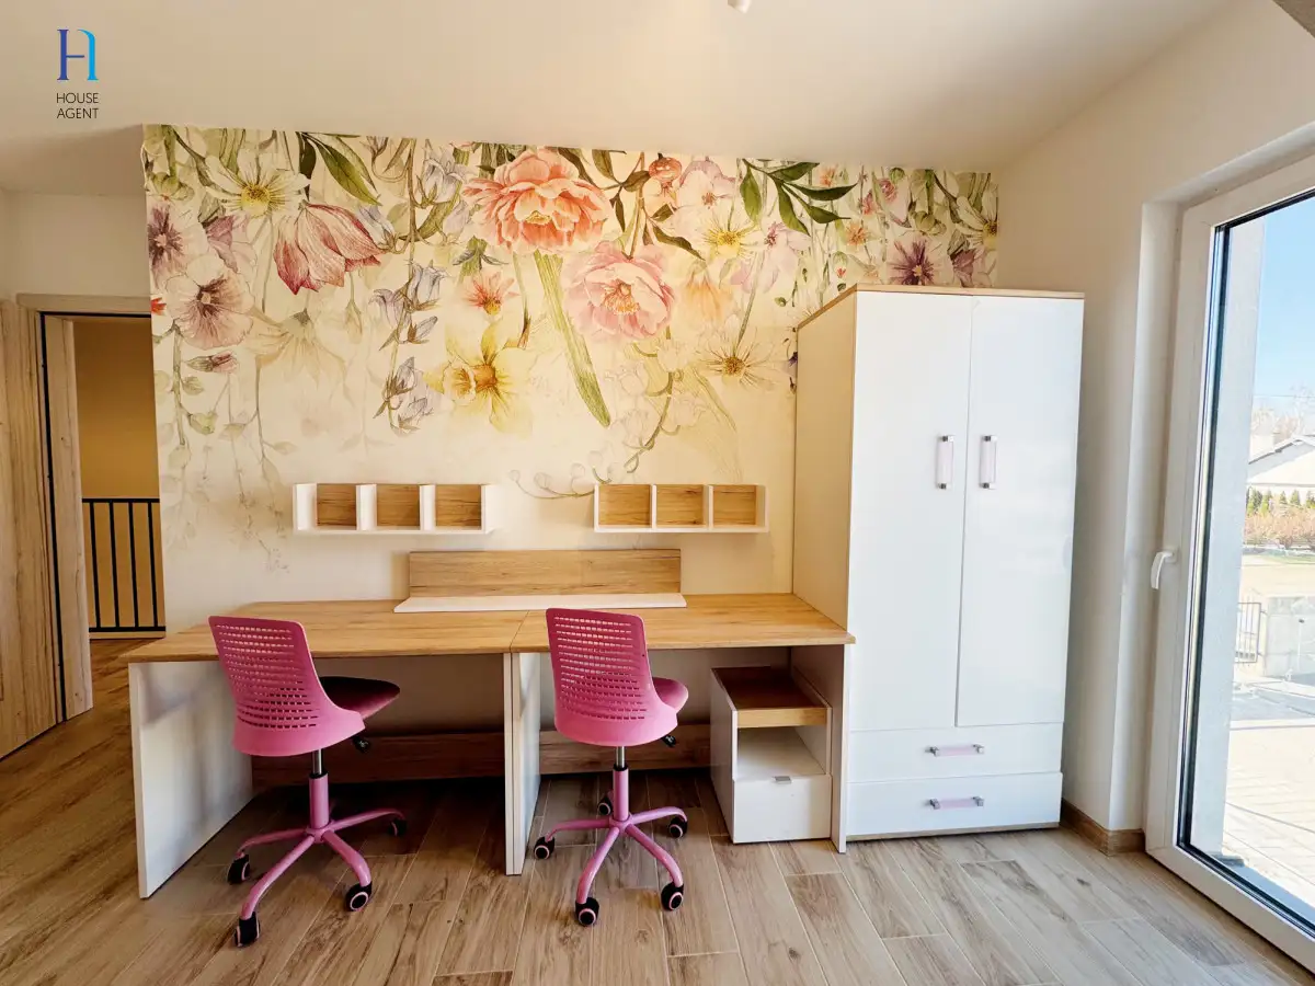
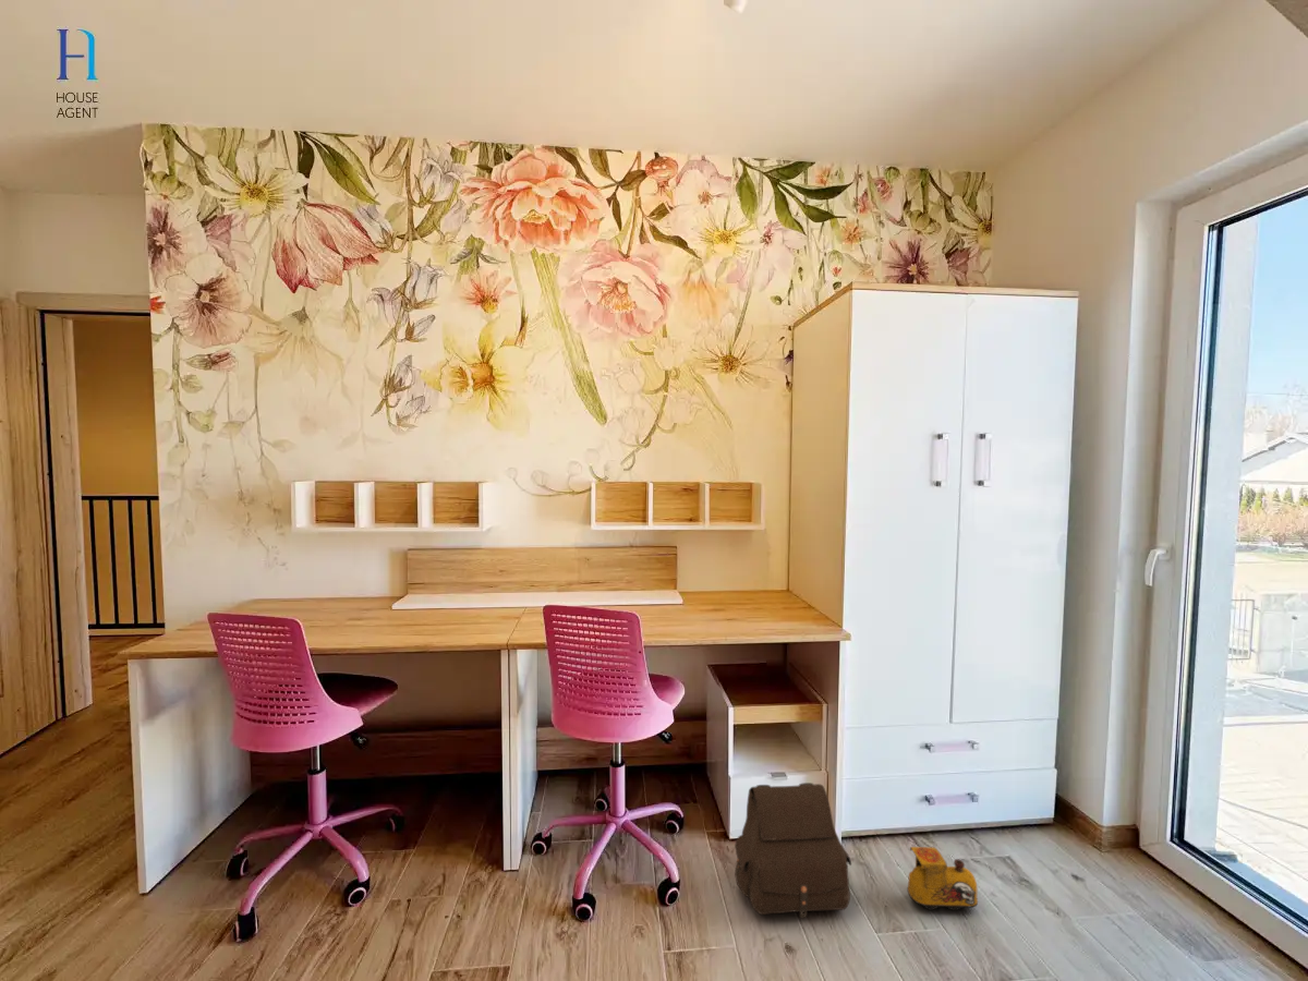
+ toy train [907,846,979,911]
+ satchel [734,782,852,919]
